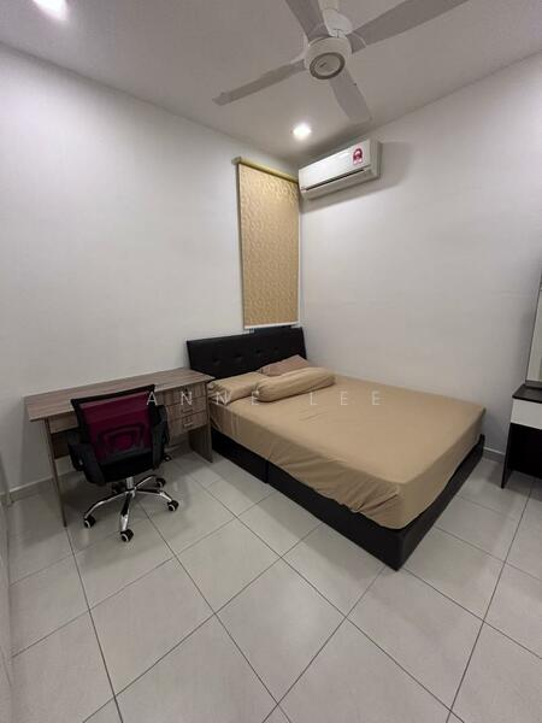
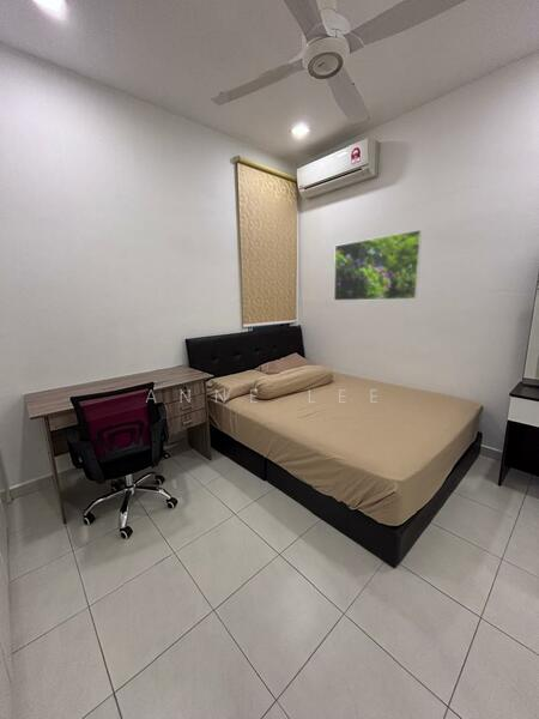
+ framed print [333,229,423,302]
